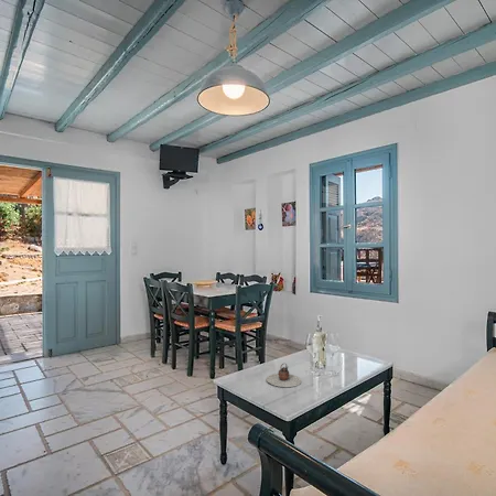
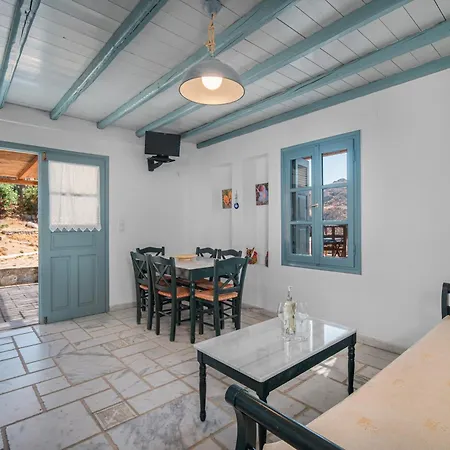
- teapot [266,363,302,388]
